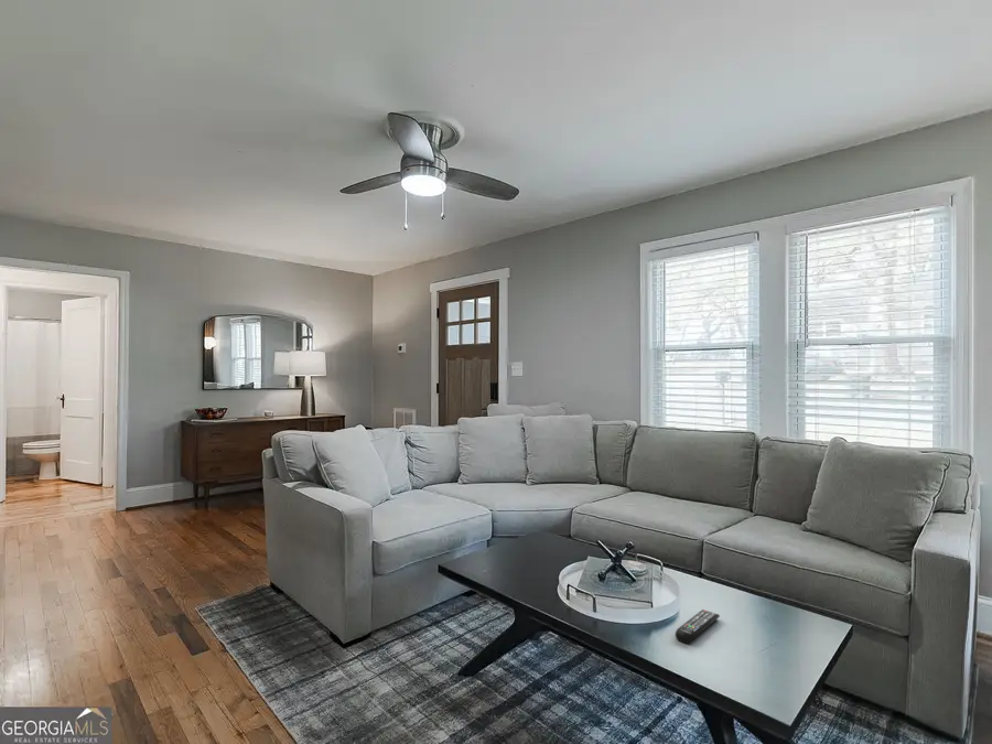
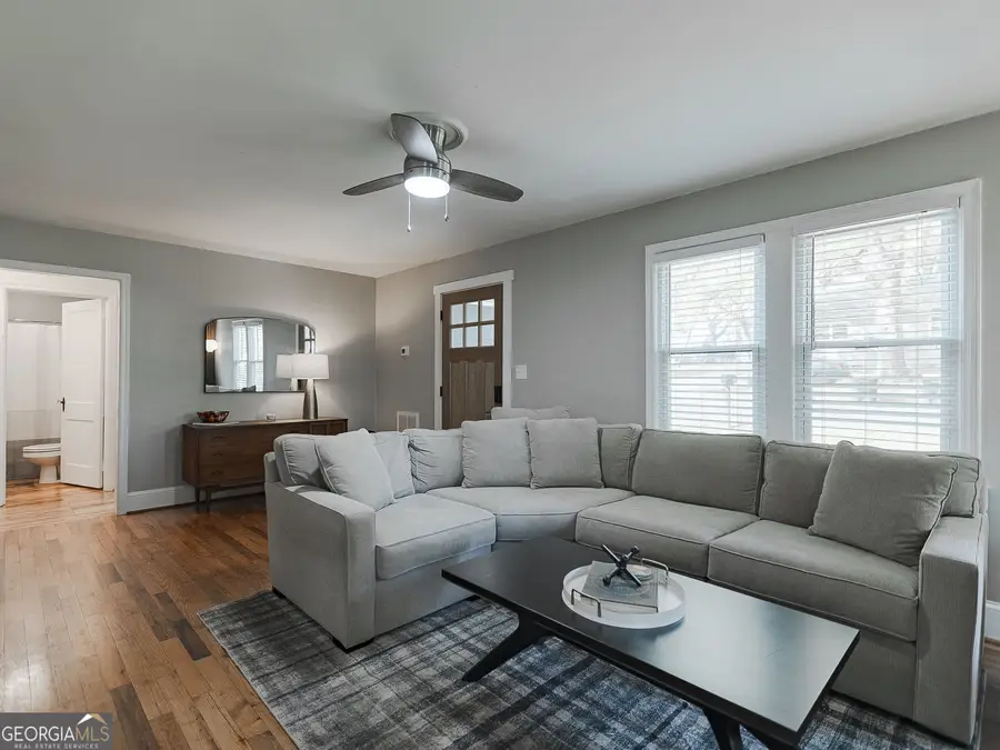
- remote control [675,608,721,645]
